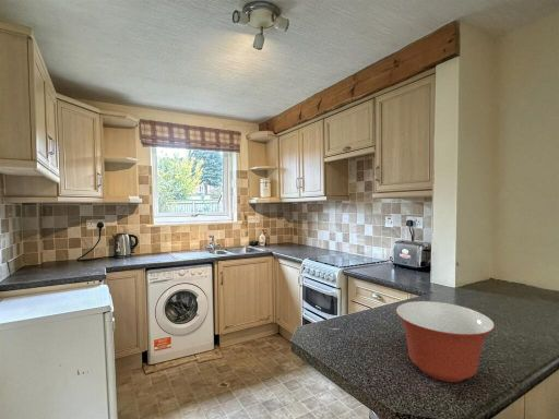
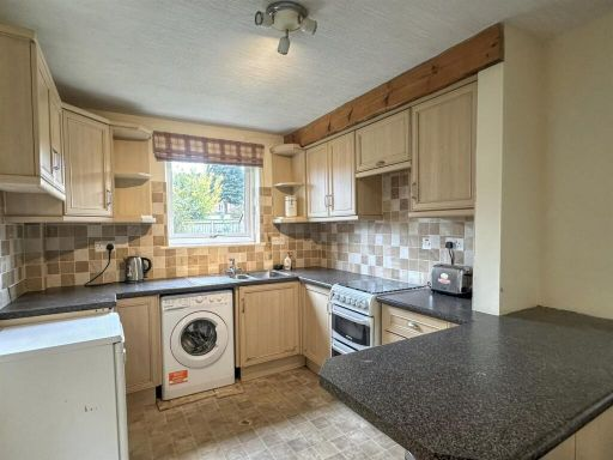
- mixing bowl [395,300,496,383]
